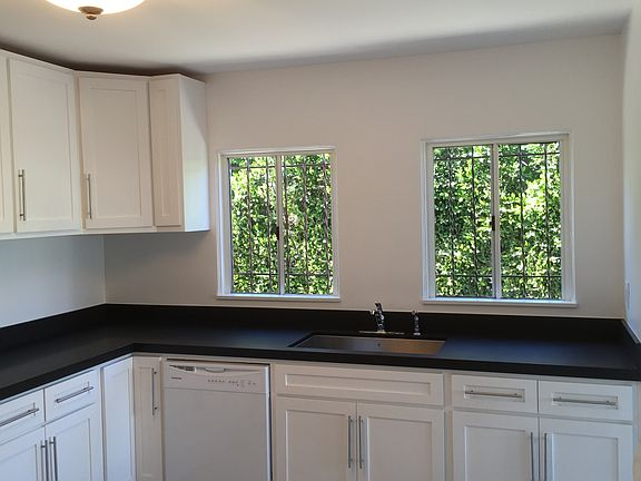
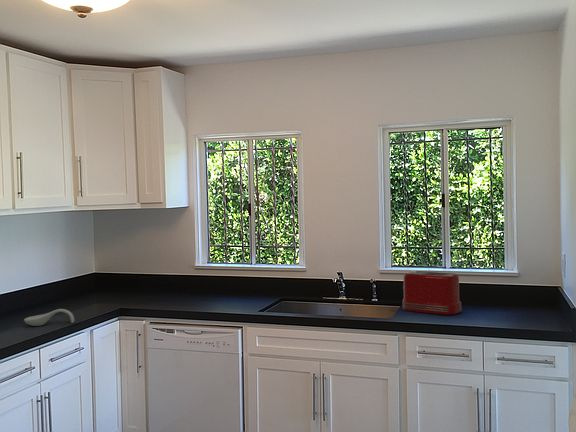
+ toaster [402,270,462,316]
+ spoon rest [23,308,75,327]
